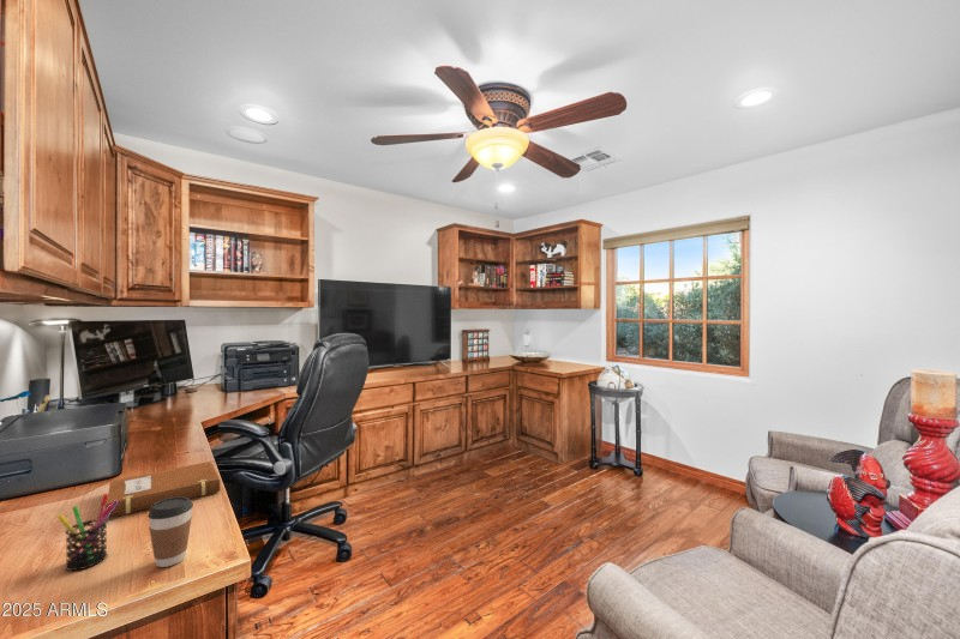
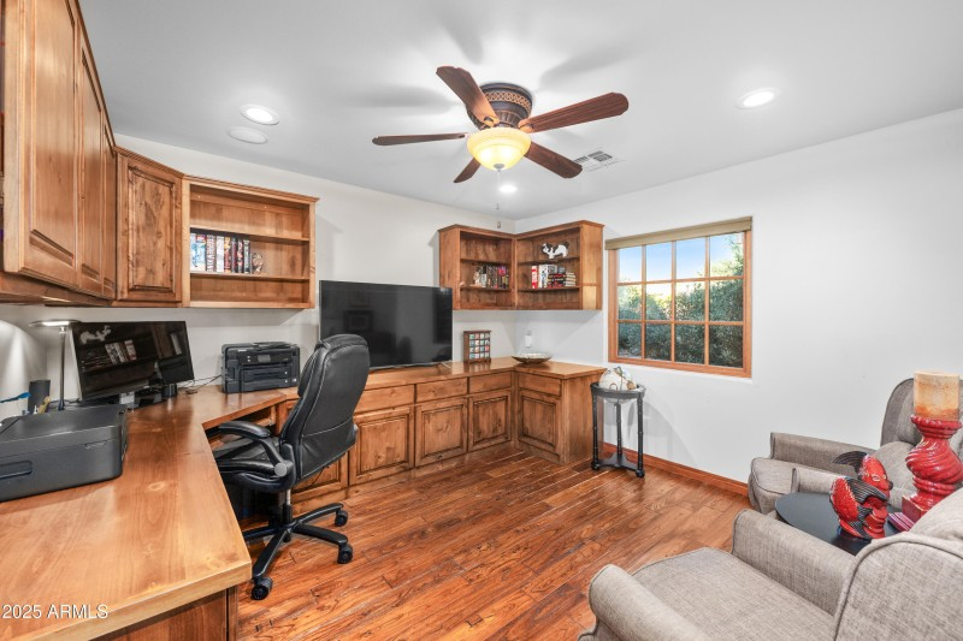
- coffee cup [146,496,194,568]
- pen holder [56,493,118,572]
- notebook [104,460,221,519]
